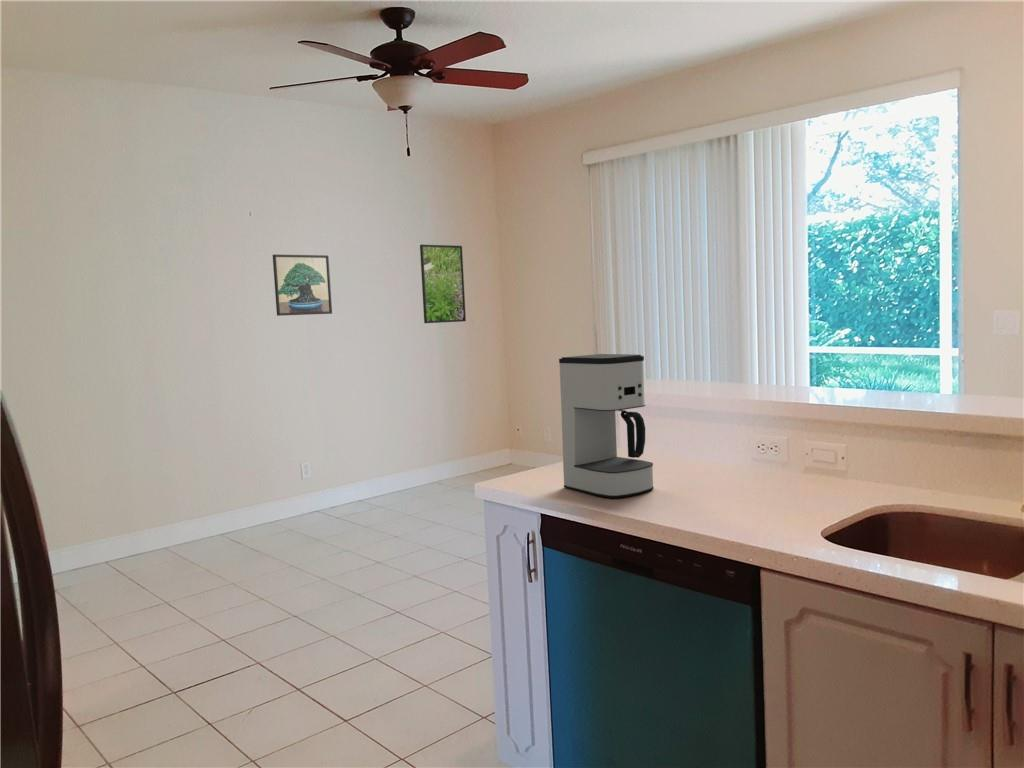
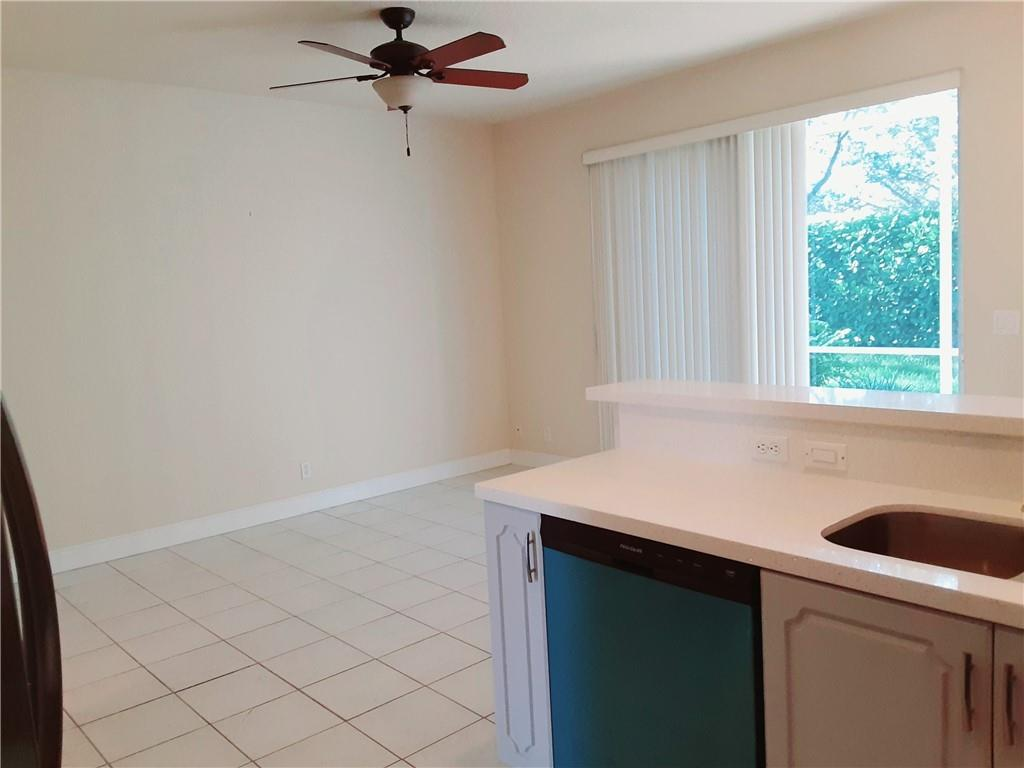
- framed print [419,244,467,324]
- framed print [272,254,333,317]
- coffee maker [558,353,655,499]
